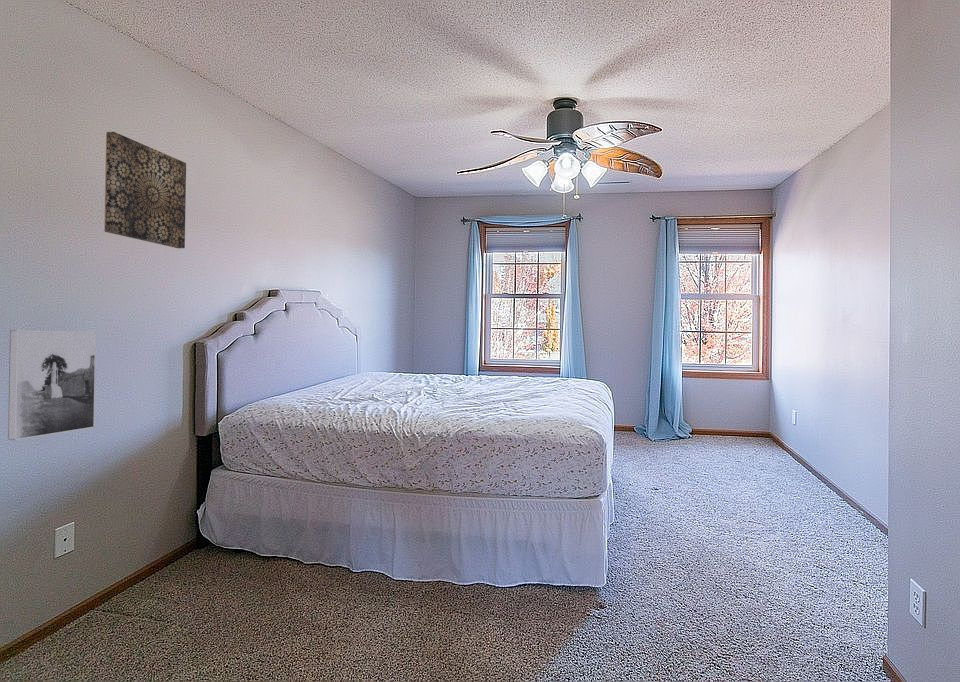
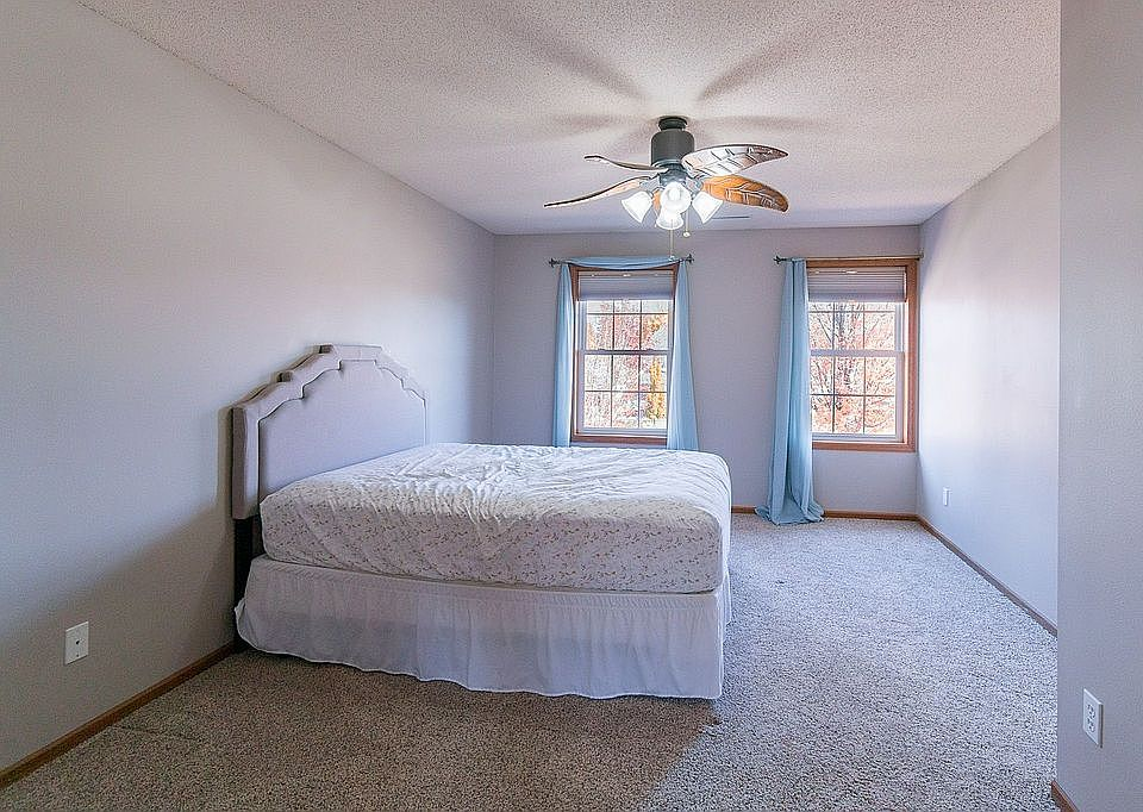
- wall art [103,131,187,249]
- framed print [7,329,97,441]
